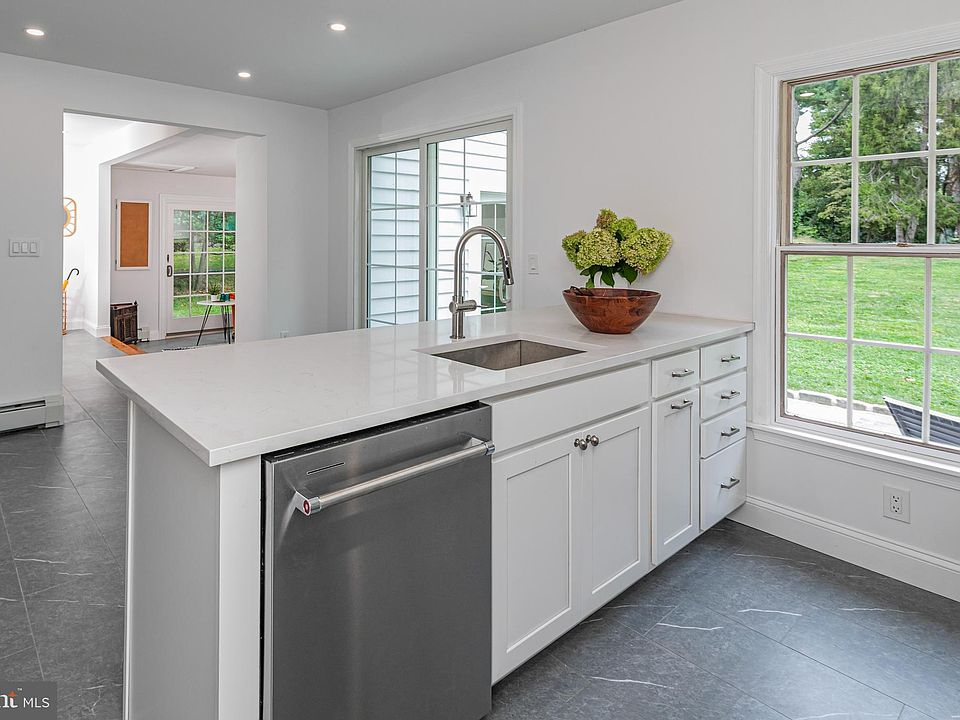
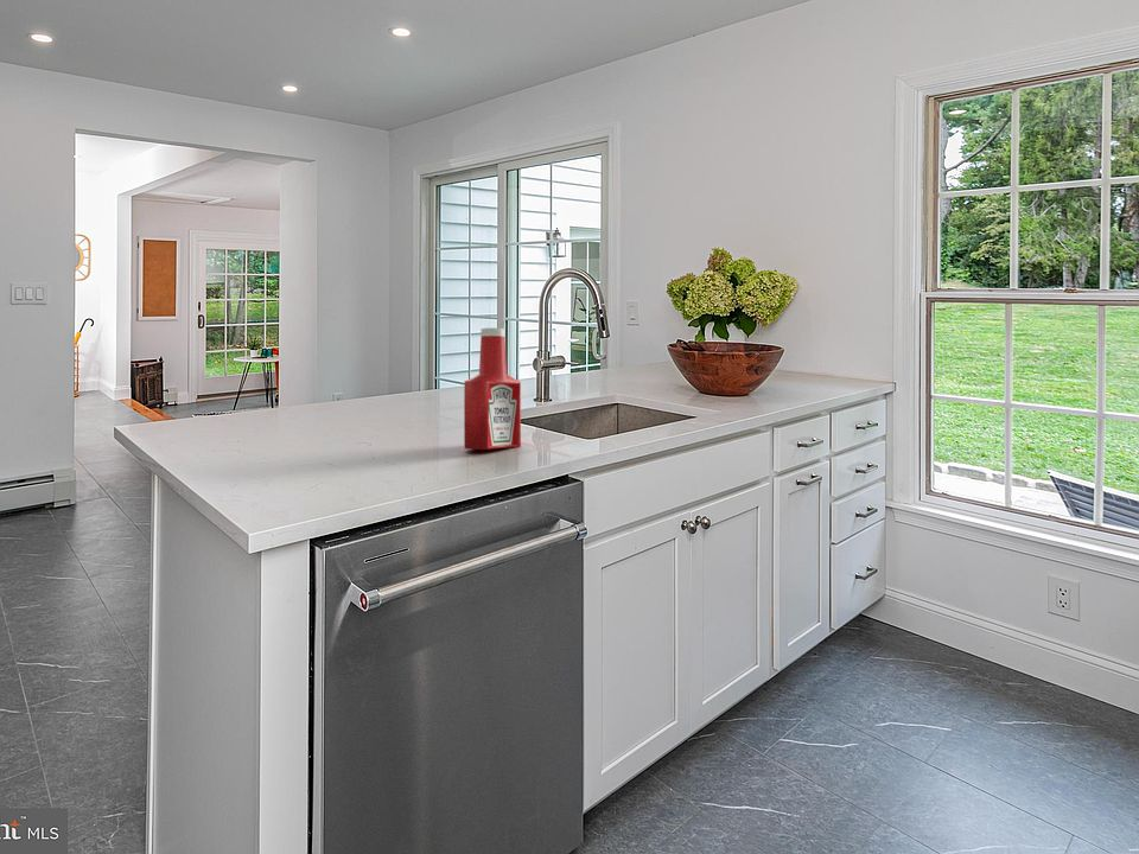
+ soap bottle [463,327,522,451]
